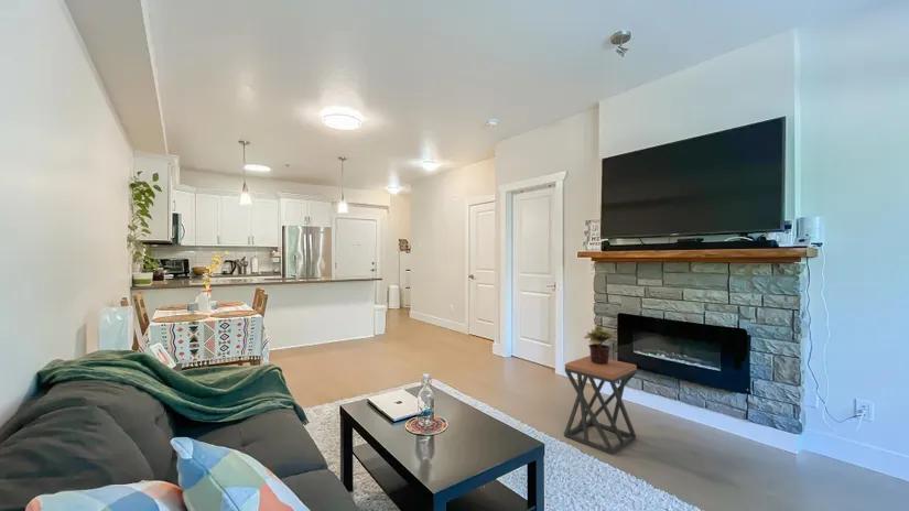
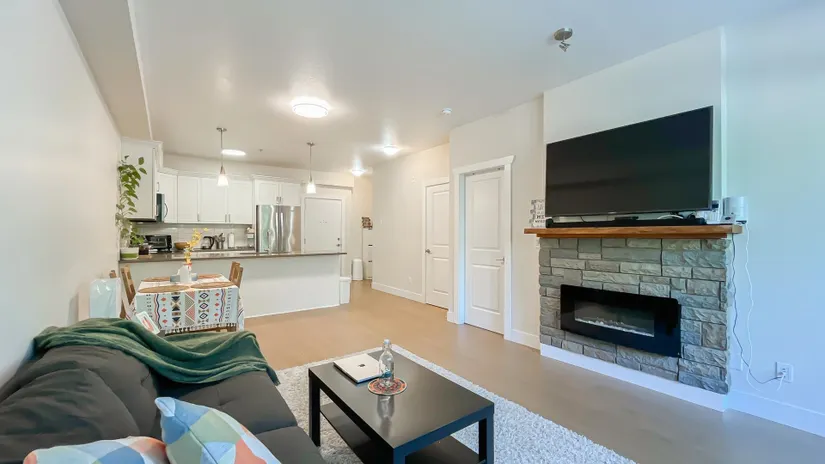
- stool [563,355,638,456]
- potted plant [583,325,614,365]
